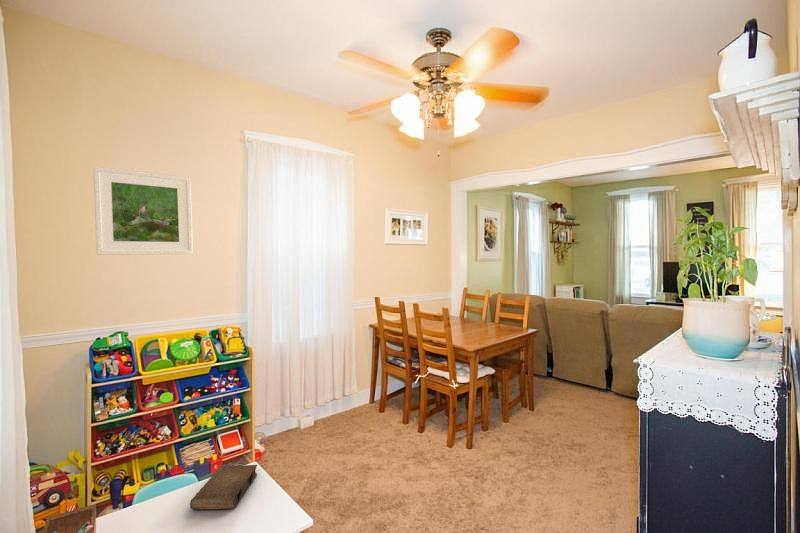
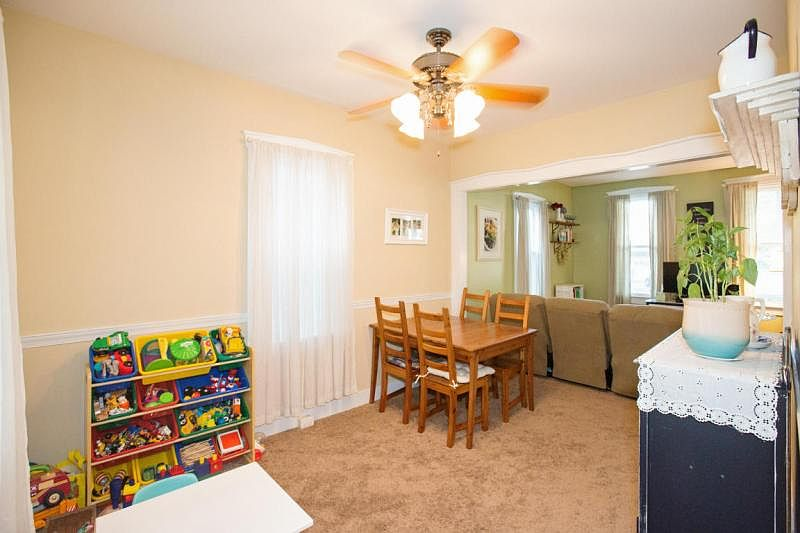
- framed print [93,165,194,256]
- book [189,464,258,510]
